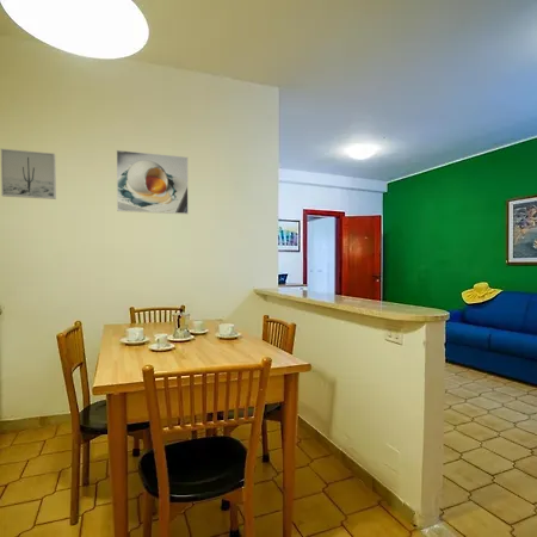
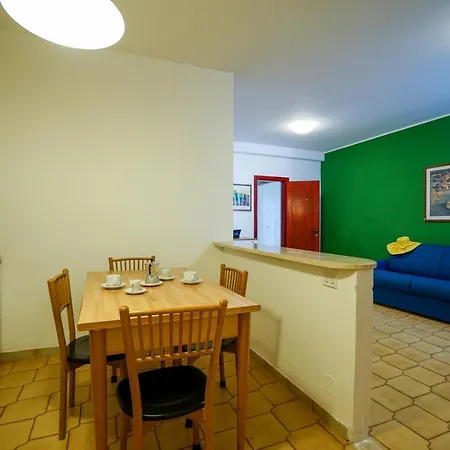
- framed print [116,149,190,215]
- wall art [0,148,57,200]
